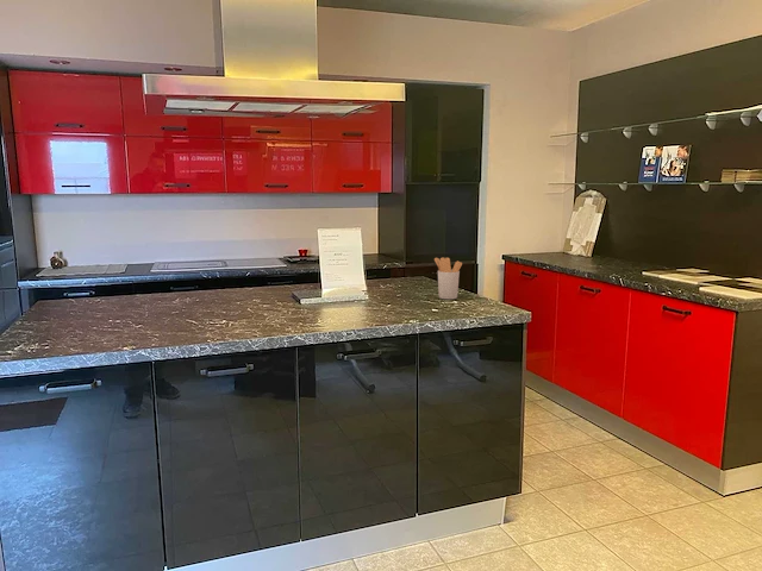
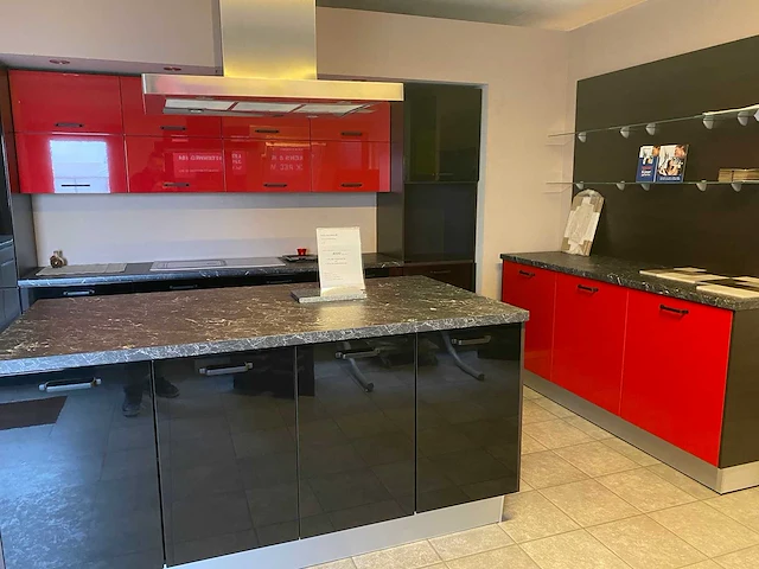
- utensil holder [433,256,463,300]
